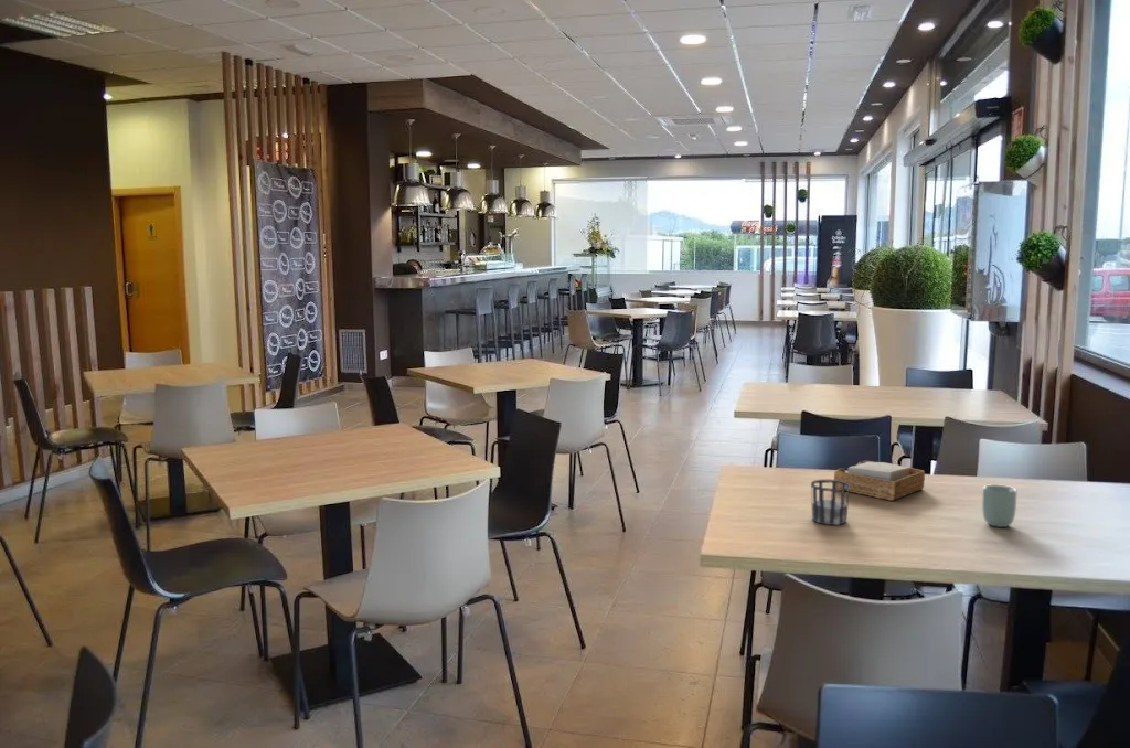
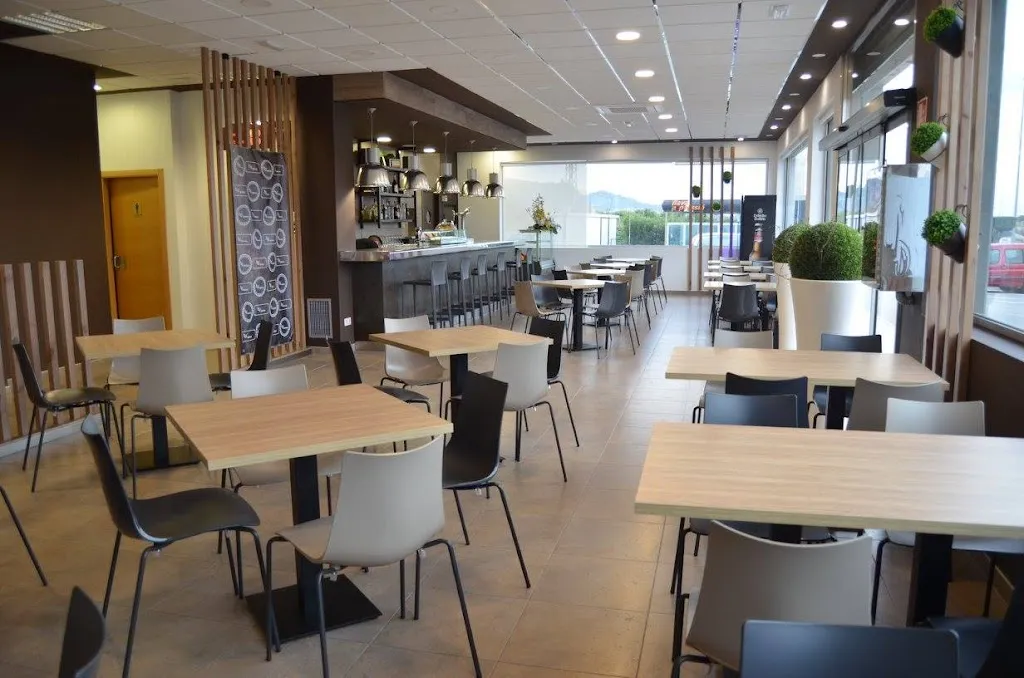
- napkin holder [833,460,926,502]
- cup [810,479,850,526]
- cup [981,483,1017,528]
